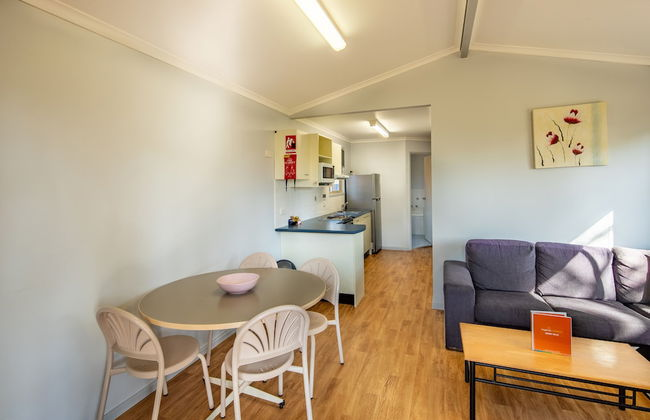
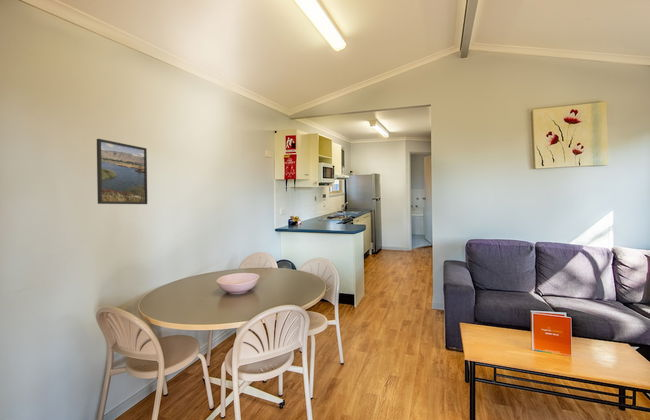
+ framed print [96,138,148,205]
